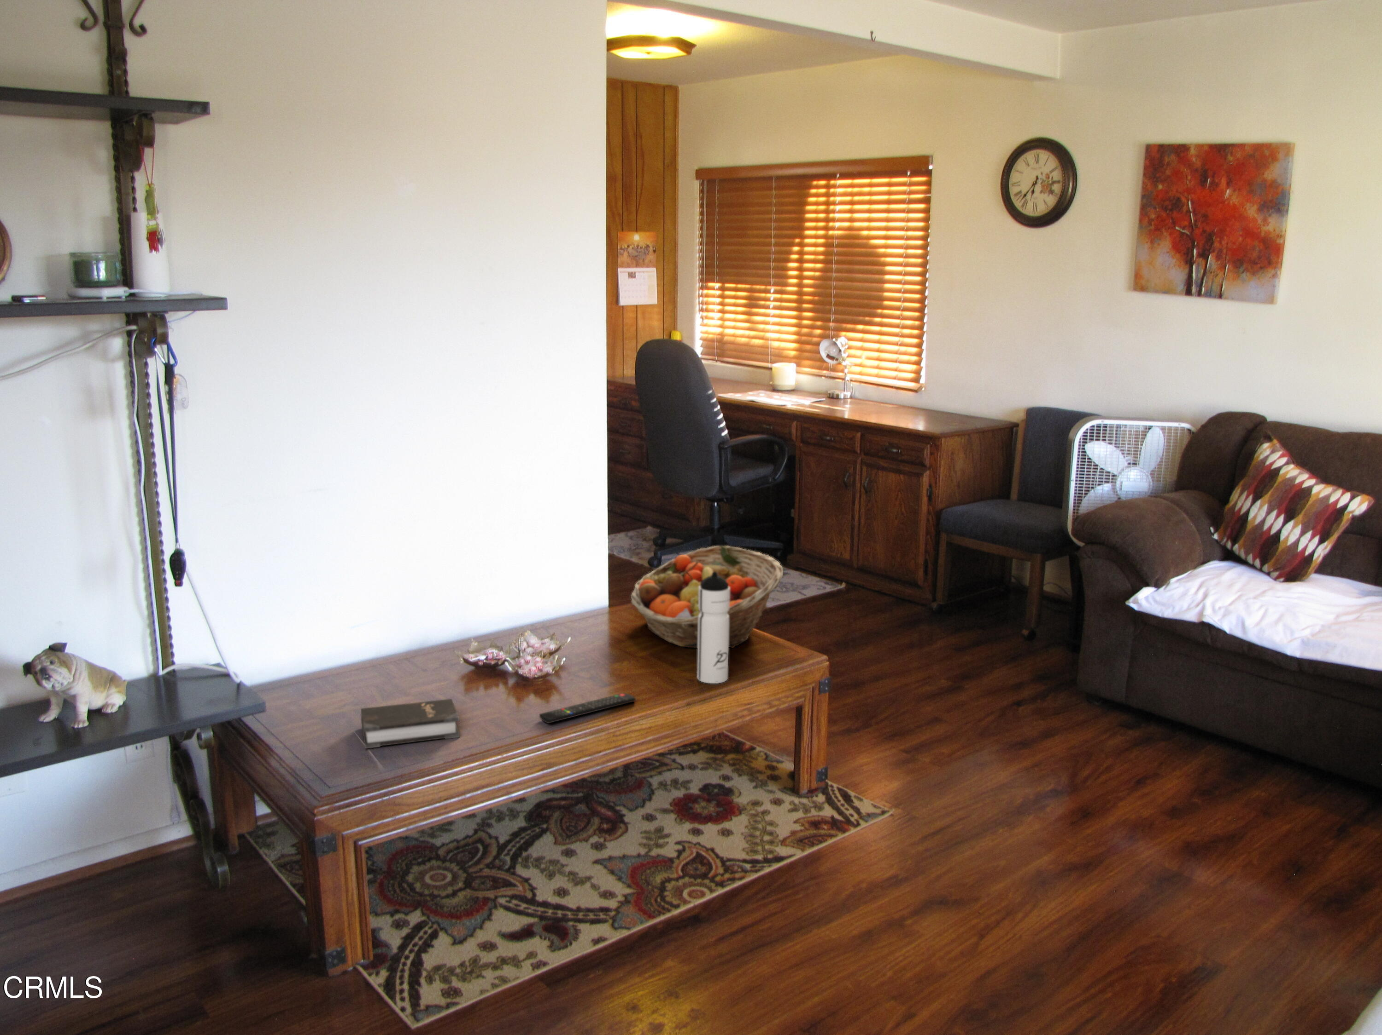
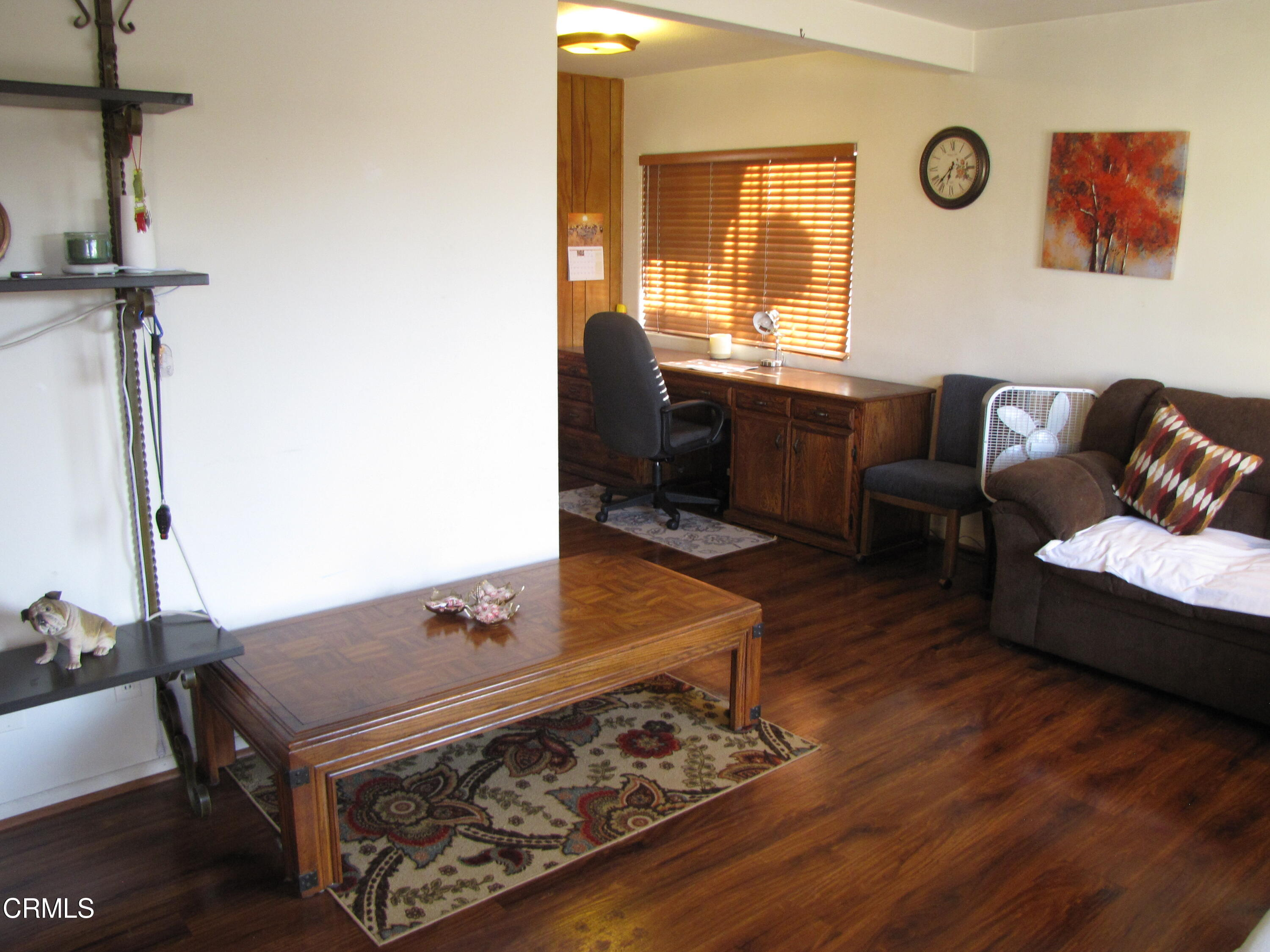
- fruit basket [630,545,783,649]
- water bottle [696,572,730,684]
- hardback book [360,698,460,749]
- remote control [539,693,637,724]
